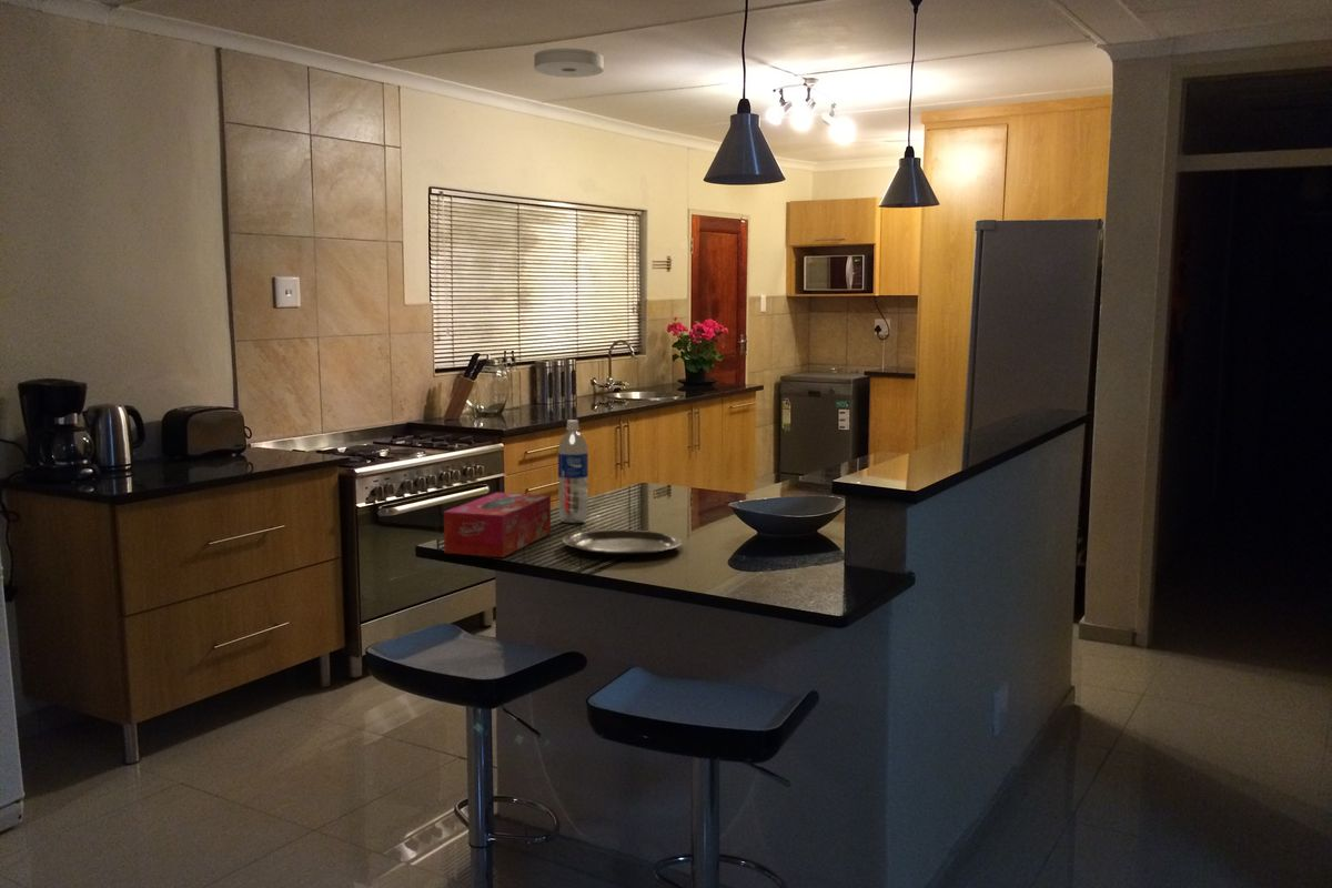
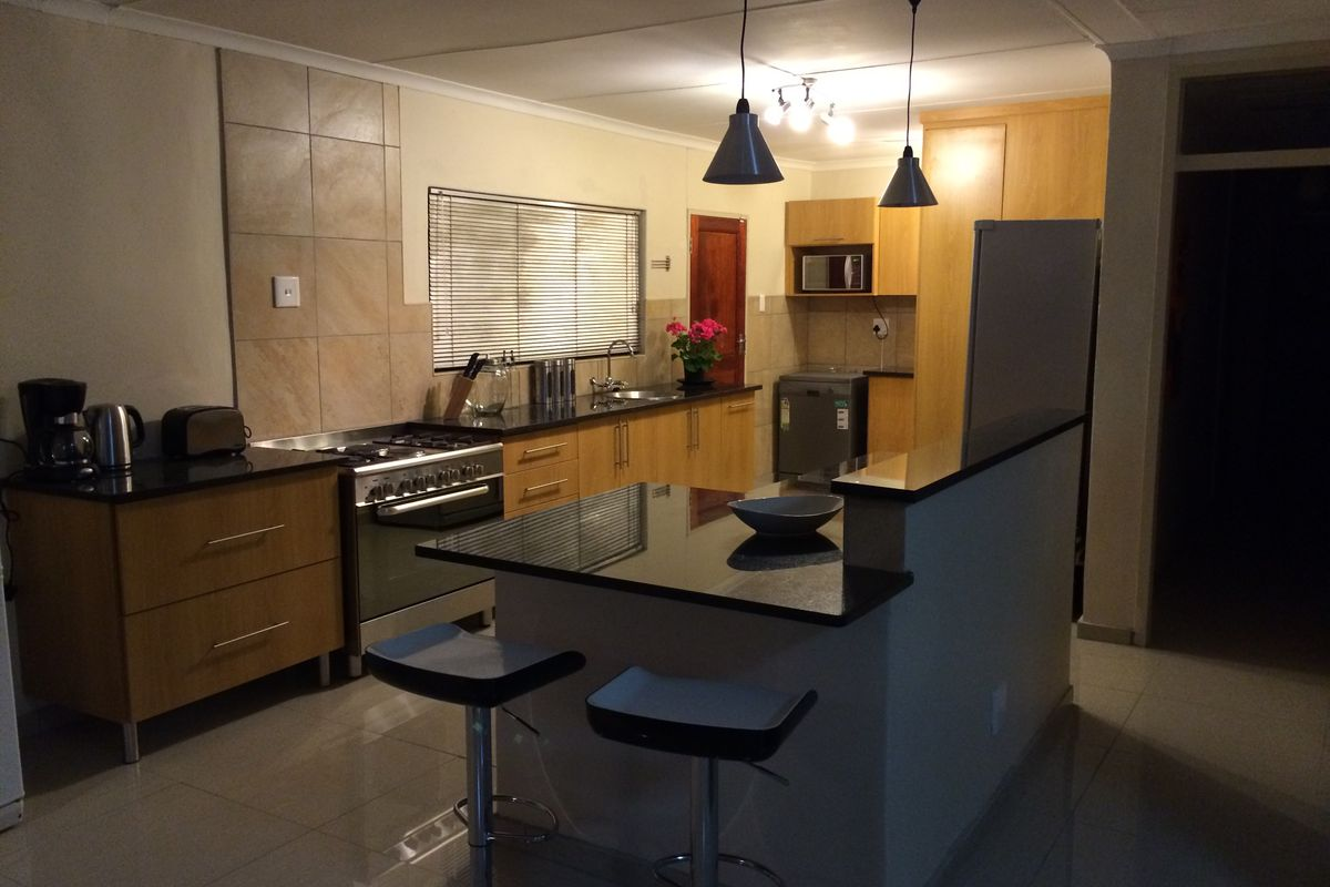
- plate [562,528,684,556]
- tissue box [443,491,552,558]
- water bottle [557,418,589,524]
- smoke detector [533,48,605,79]
